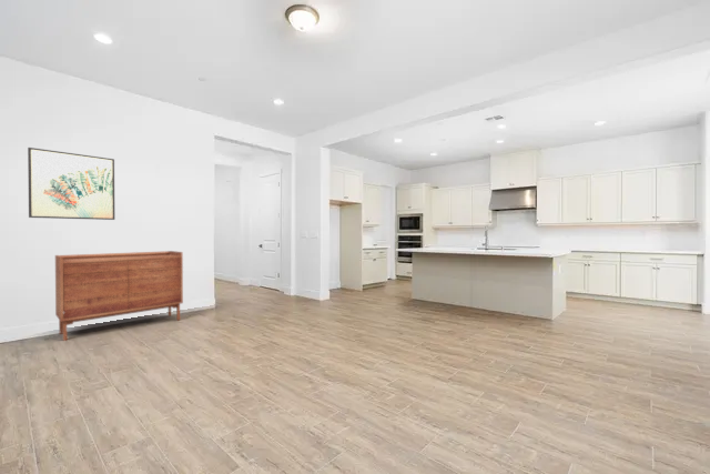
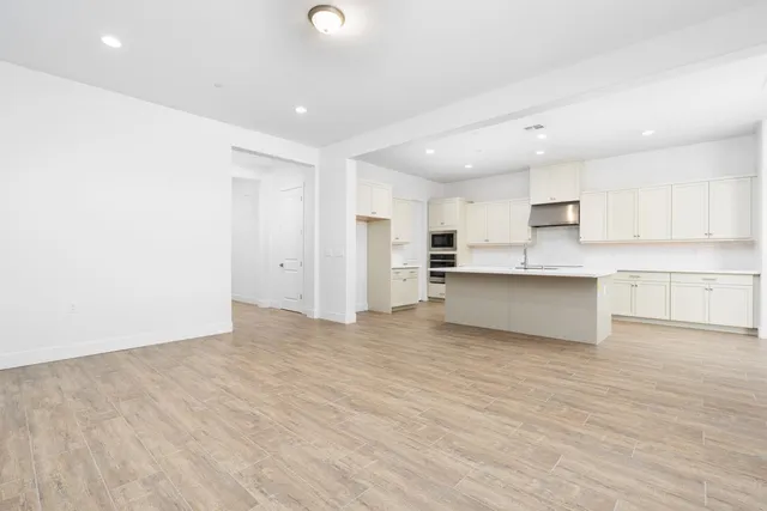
- sideboard [54,250,184,342]
- wall art [27,147,115,221]
